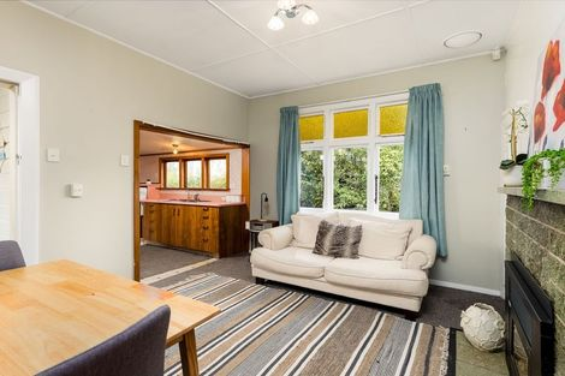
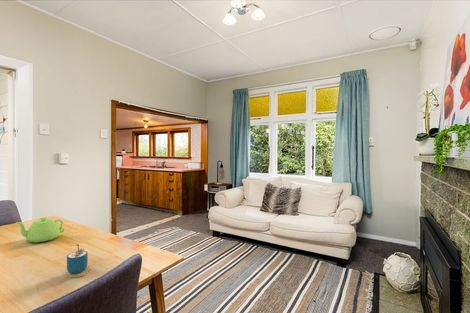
+ cup [63,243,91,279]
+ teapot [15,216,66,244]
